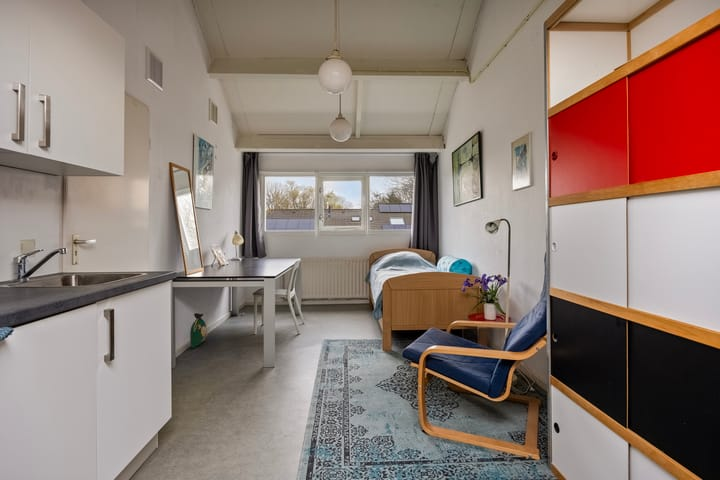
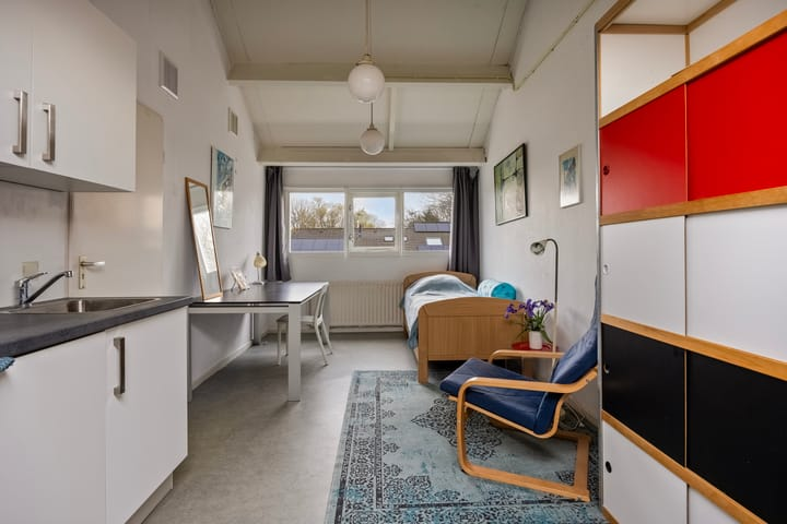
- bag [189,312,208,349]
